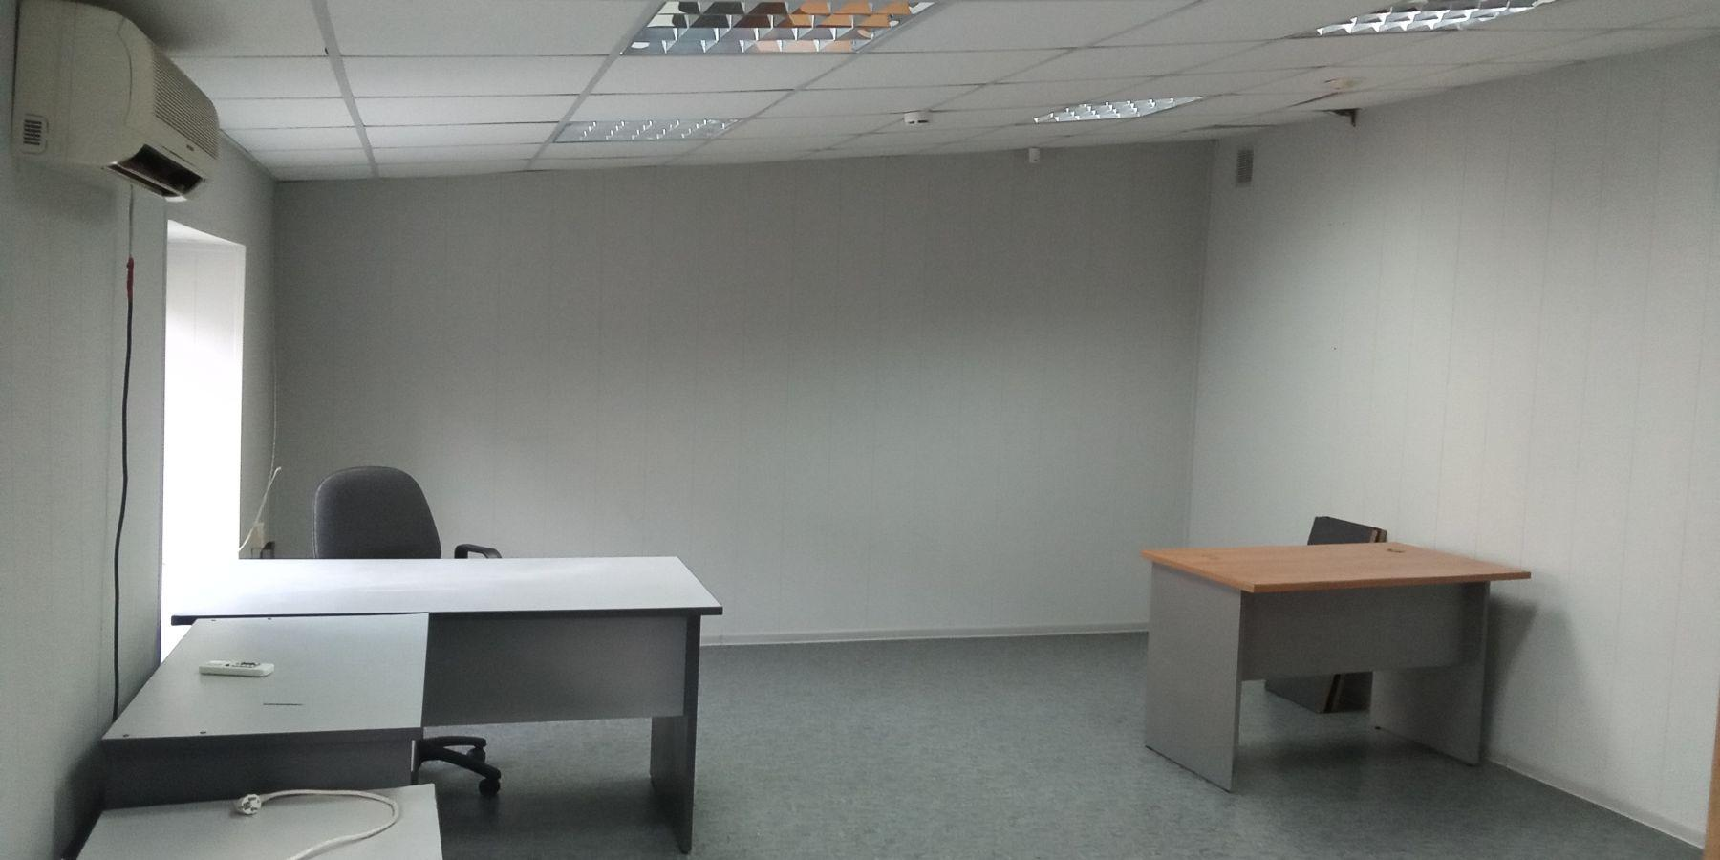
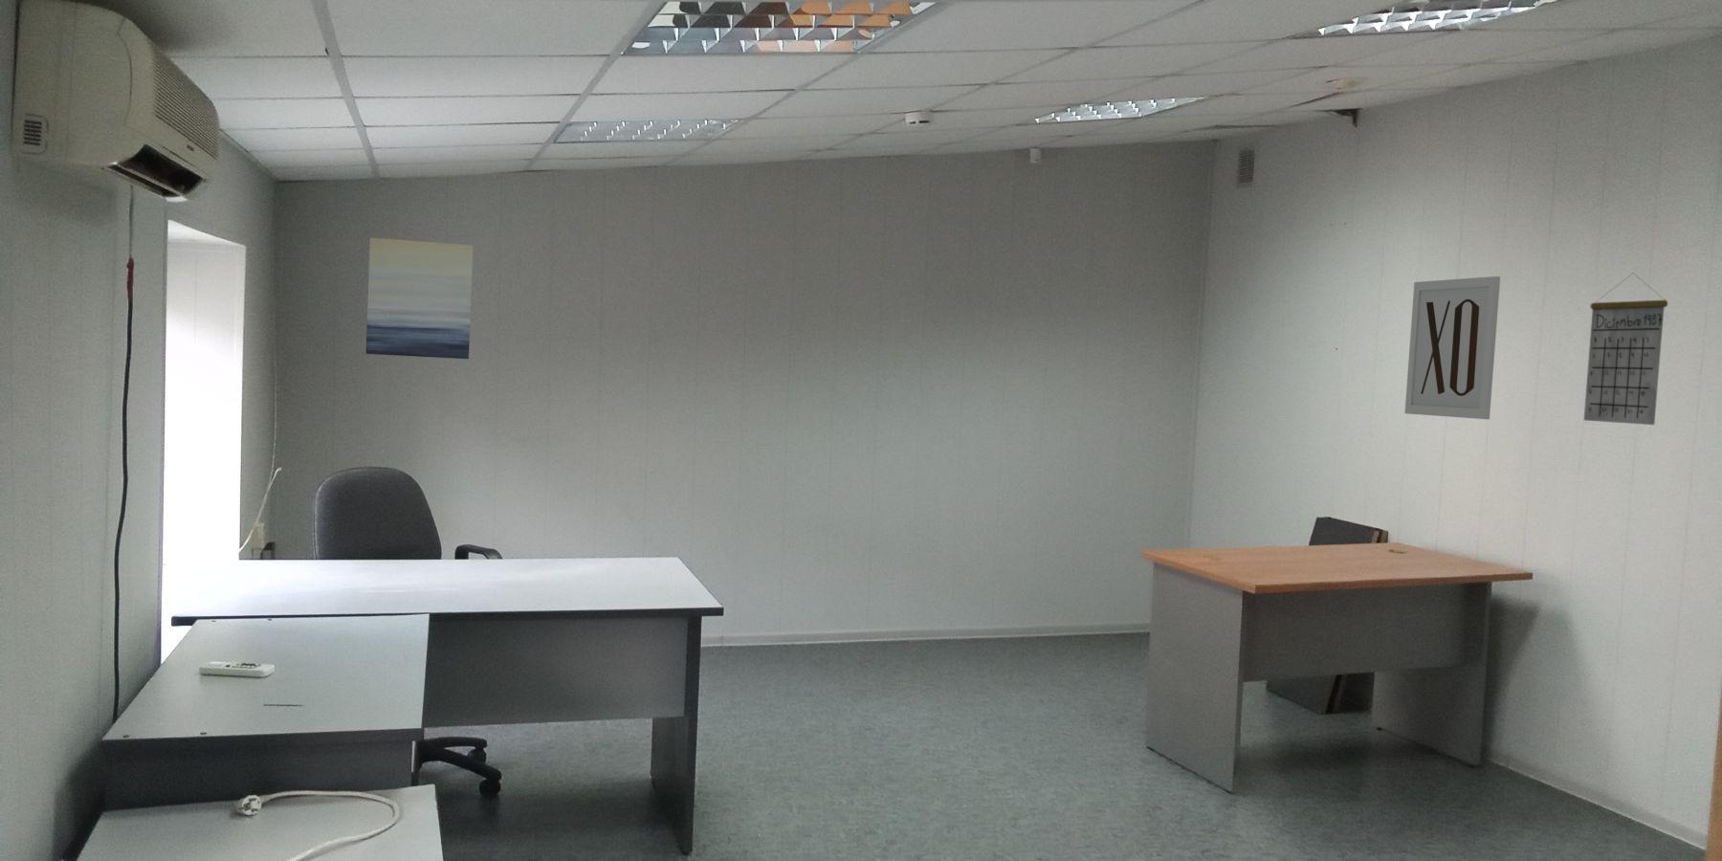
+ wall art [366,236,474,360]
+ calendar [1584,272,1668,426]
+ wall art [1405,276,1501,420]
